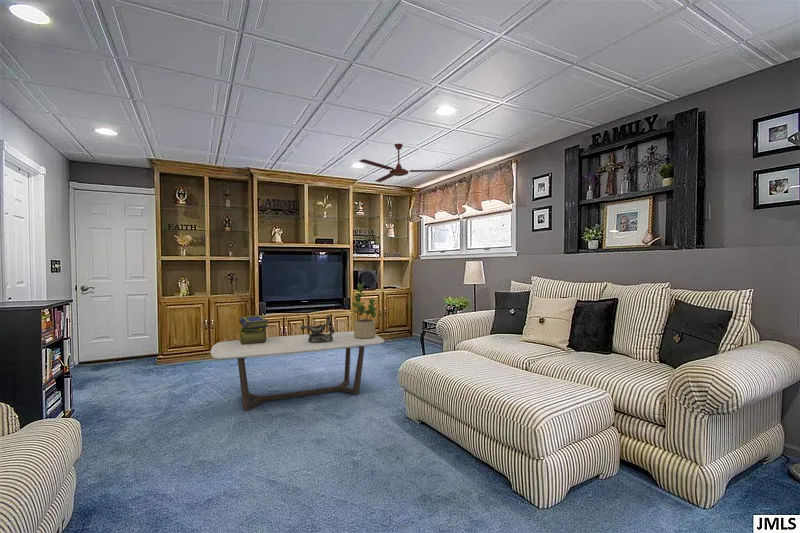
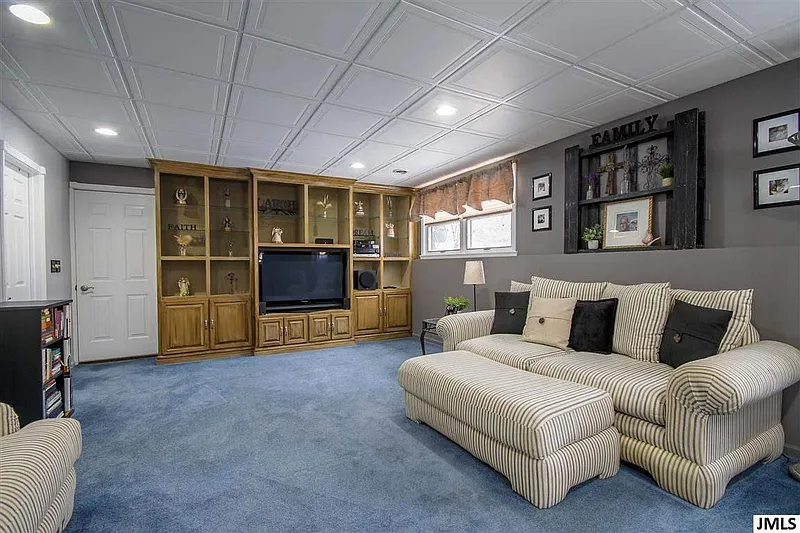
- ceiling fan [358,143,455,183]
- coffee table [210,330,385,412]
- decorative bowl [300,314,335,343]
- potted plant [351,282,382,338]
- stack of books [238,314,269,345]
